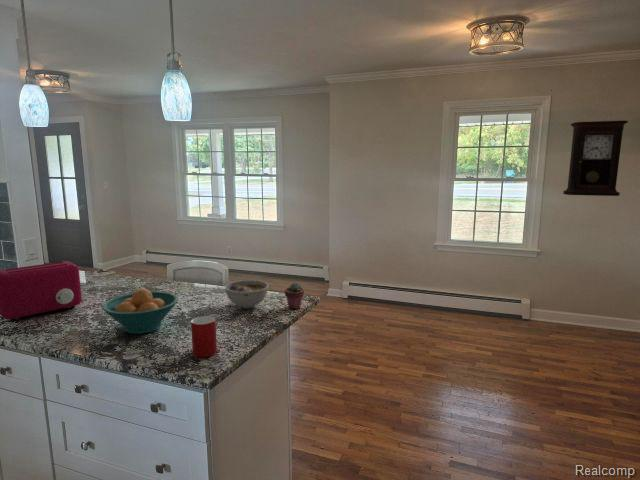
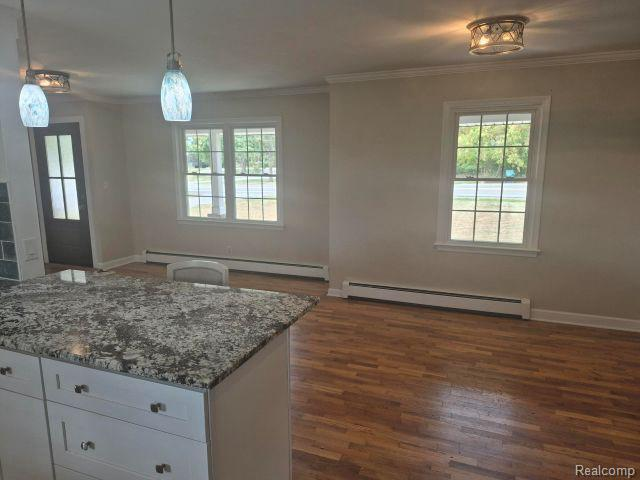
- cup [190,315,218,358]
- bowl [224,279,269,309]
- fruit bowl [101,288,180,335]
- pendulum clock [562,120,629,197]
- potted succulent [284,282,305,310]
- toaster [0,260,83,322]
